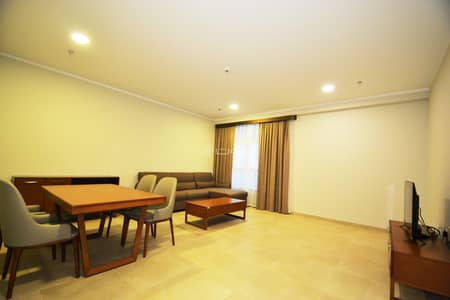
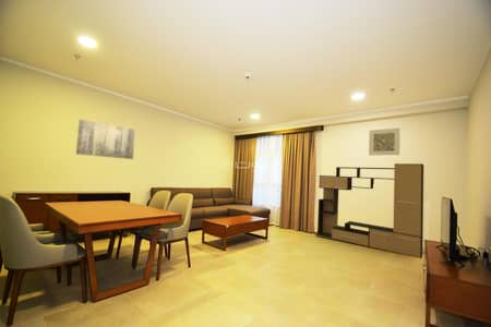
+ wall art [75,118,136,160]
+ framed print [368,128,402,157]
+ media console [314,162,424,259]
